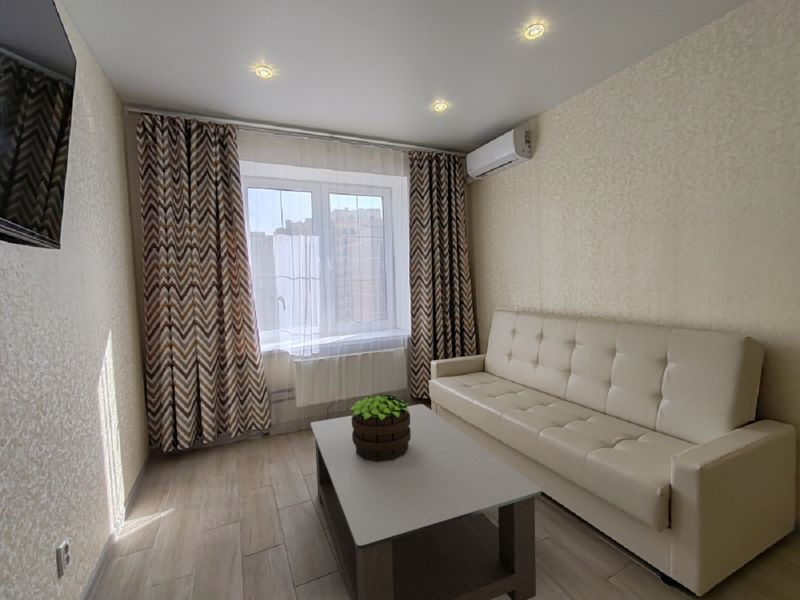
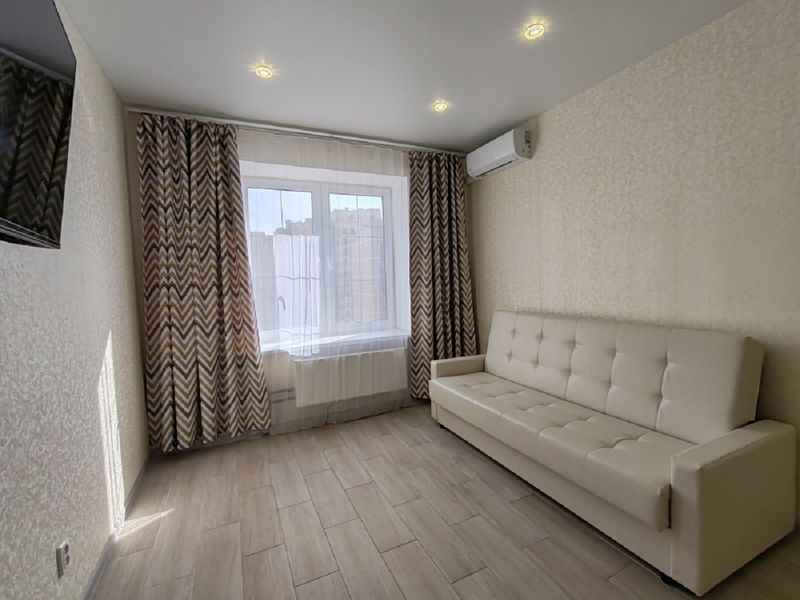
- potted plant [349,393,411,462]
- coffee table [310,403,542,600]
